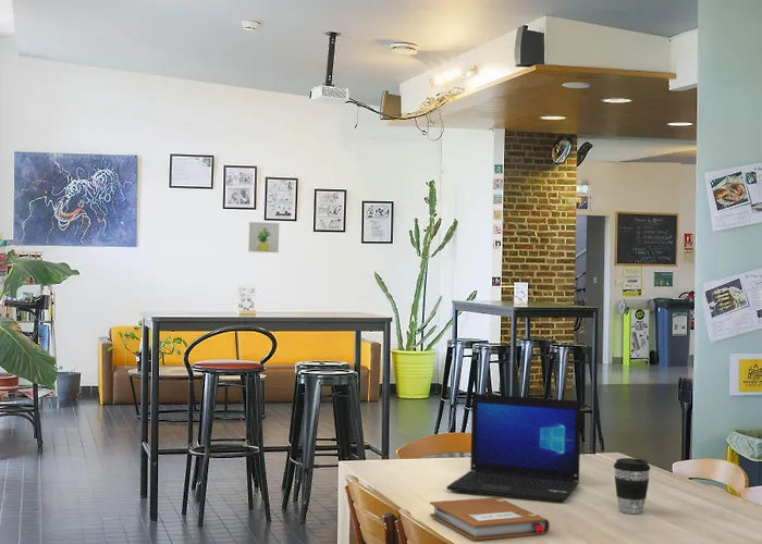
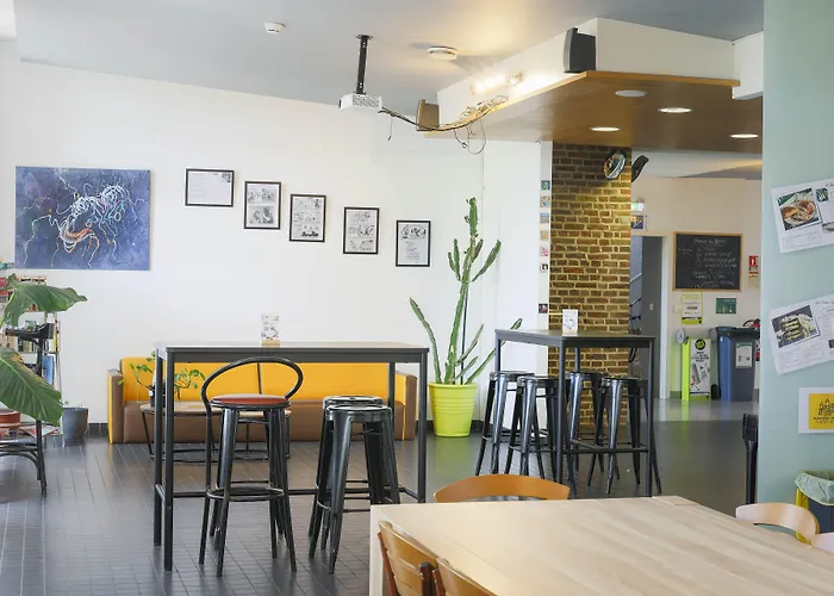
- laptop [445,393,582,504]
- wall art [247,221,280,254]
- notebook [429,496,551,541]
- coffee cup [613,457,651,515]
